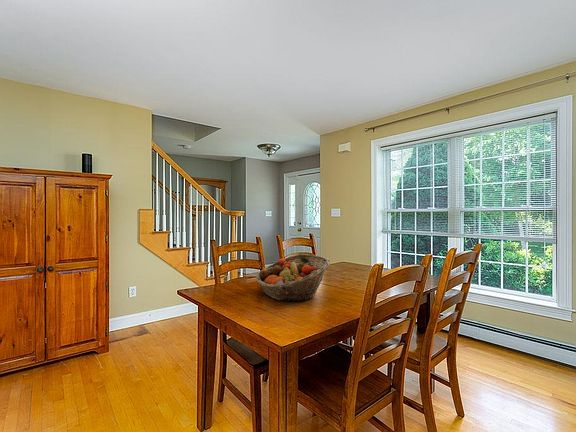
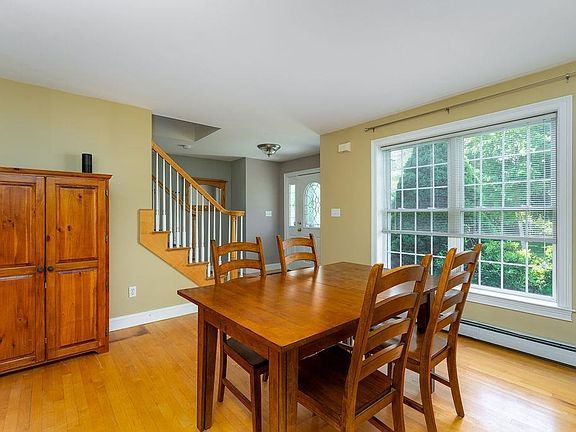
- fruit basket [255,253,331,302]
